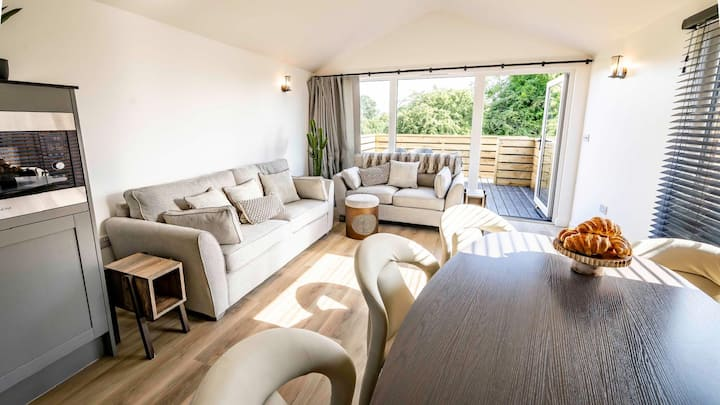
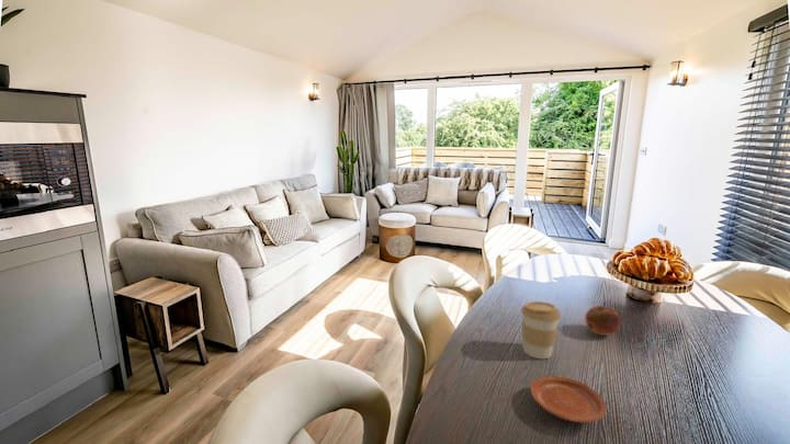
+ coffee cup [520,300,562,360]
+ fruit [584,305,621,337]
+ plate [529,375,608,424]
